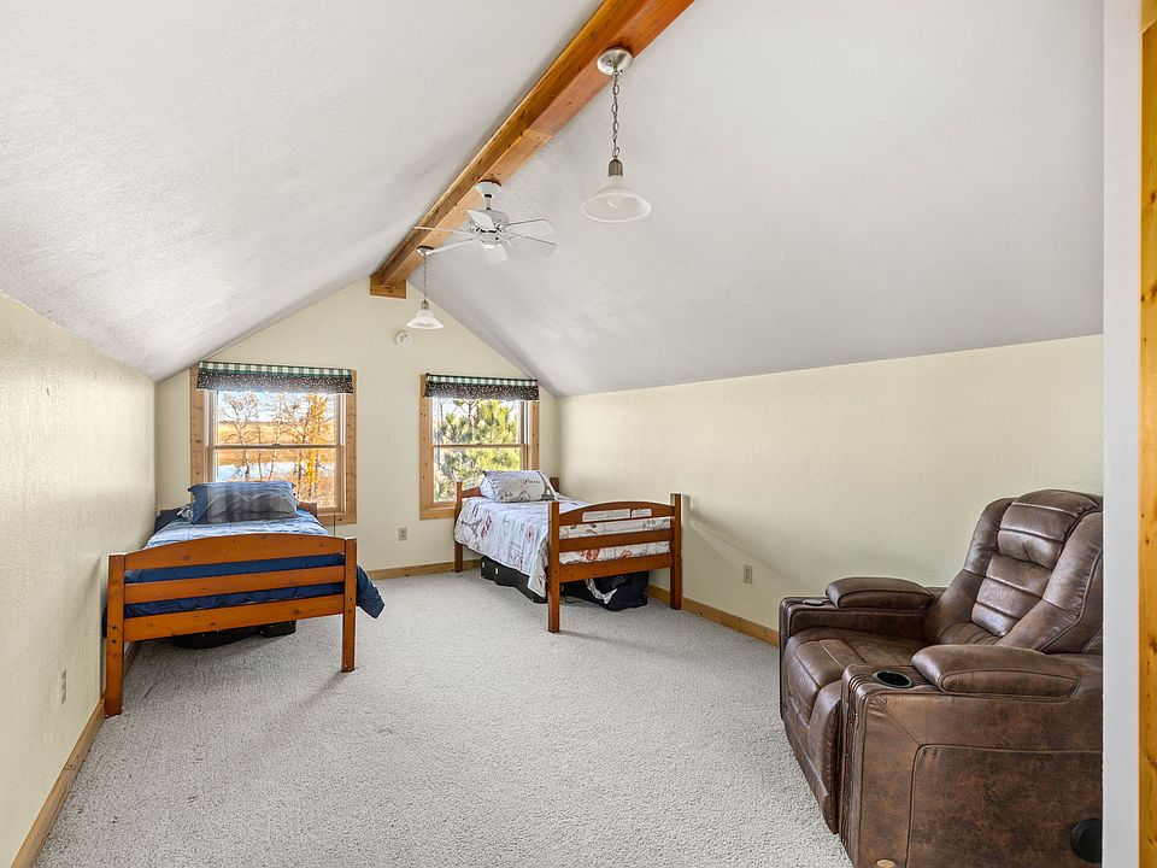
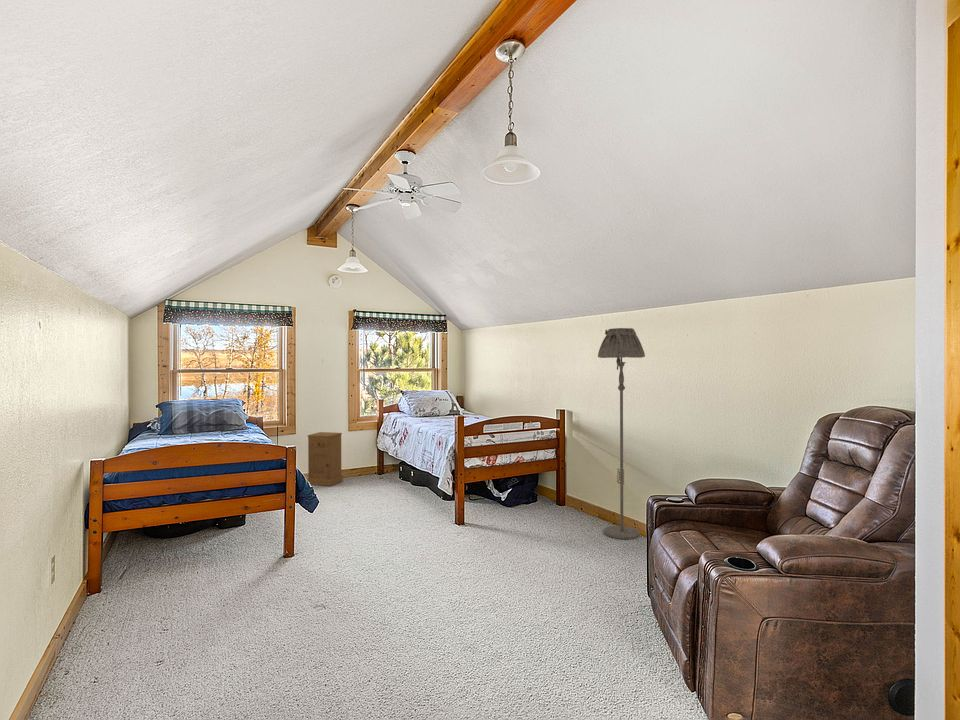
+ nightstand [307,431,344,487]
+ floor lamp [597,327,646,540]
